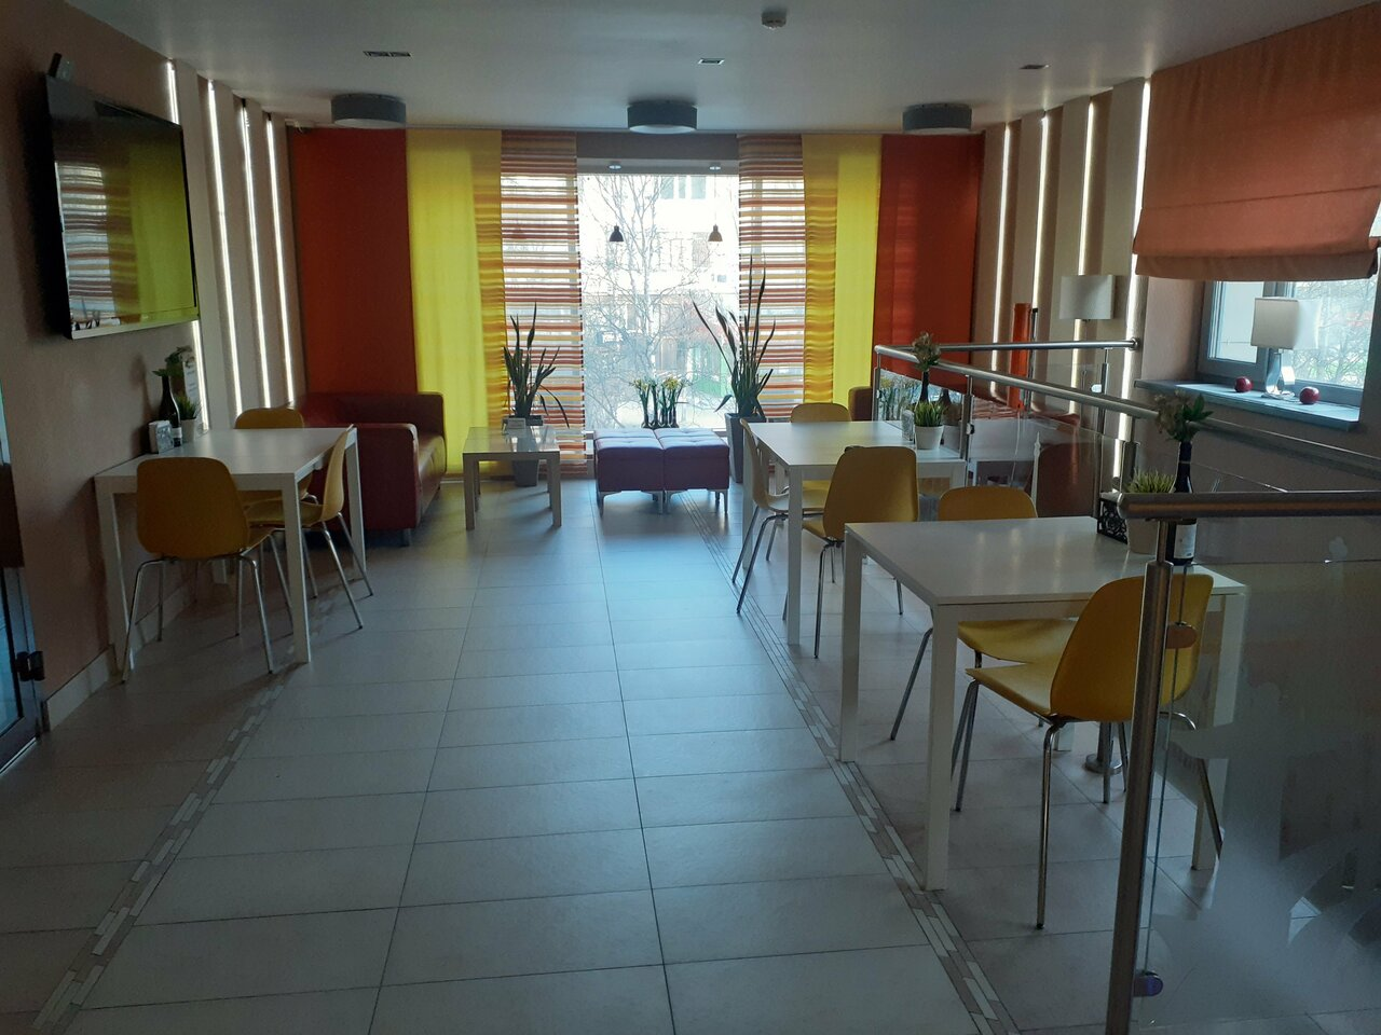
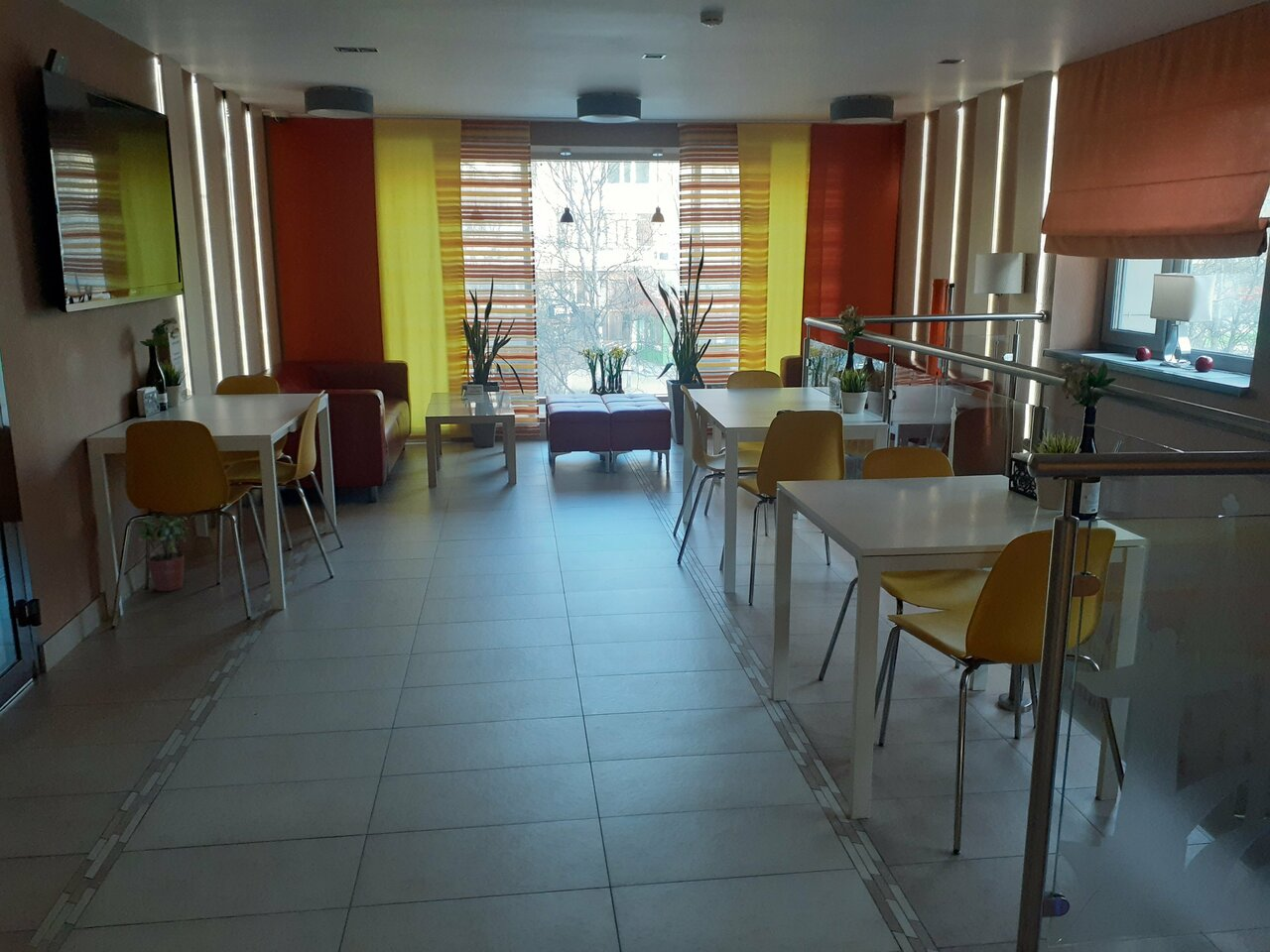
+ potted plant [135,517,191,592]
